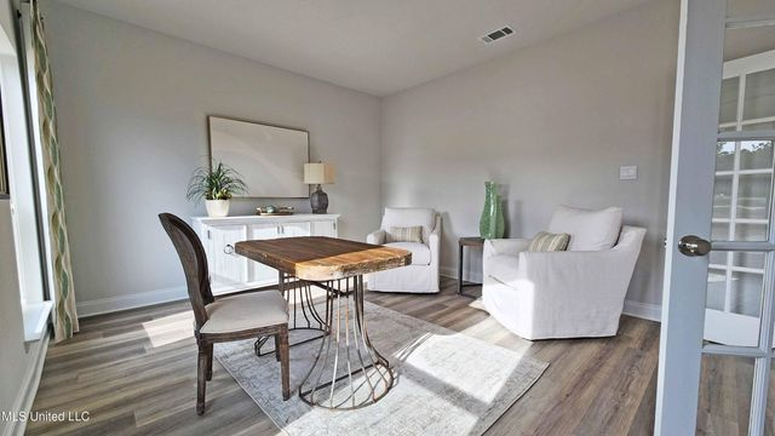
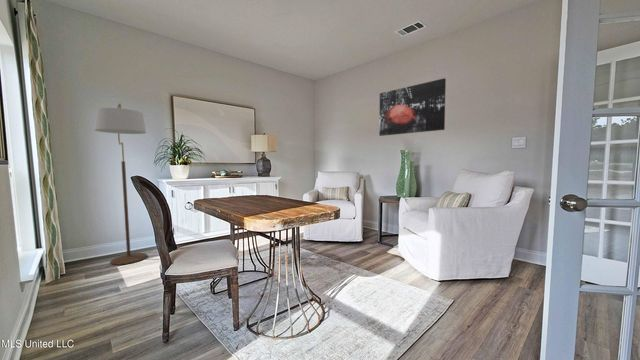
+ wall art [378,77,447,137]
+ floor lamp [93,102,148,266]
